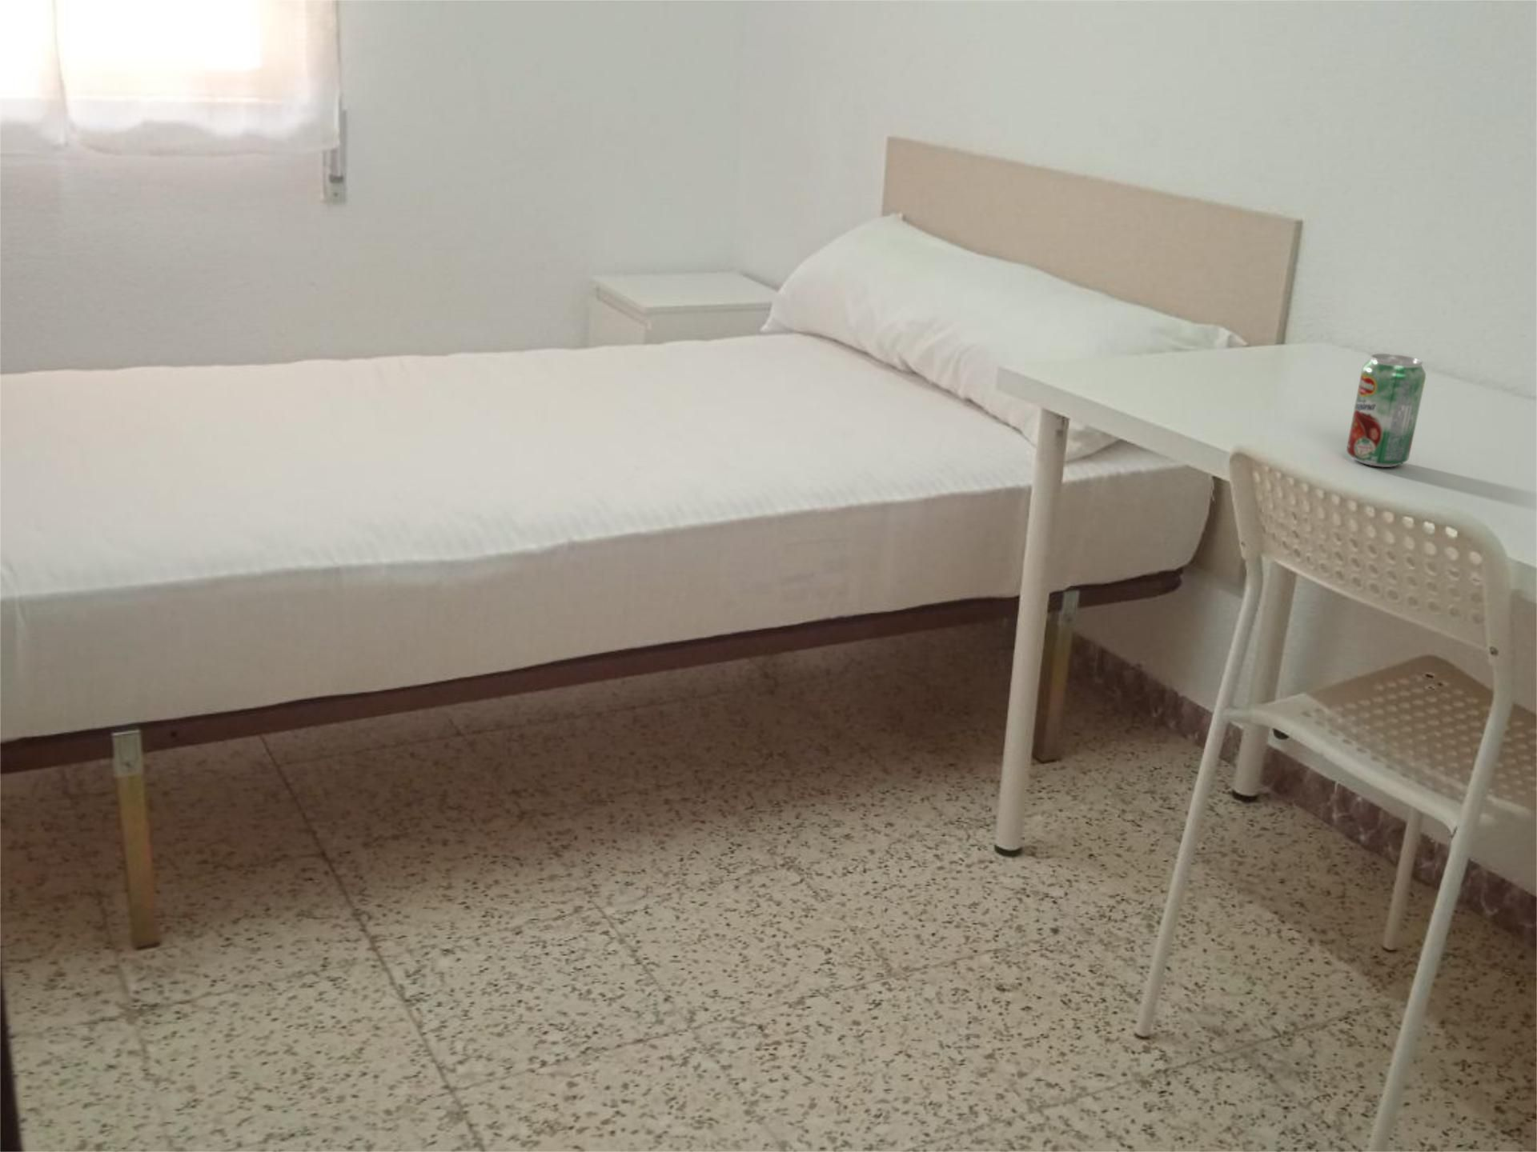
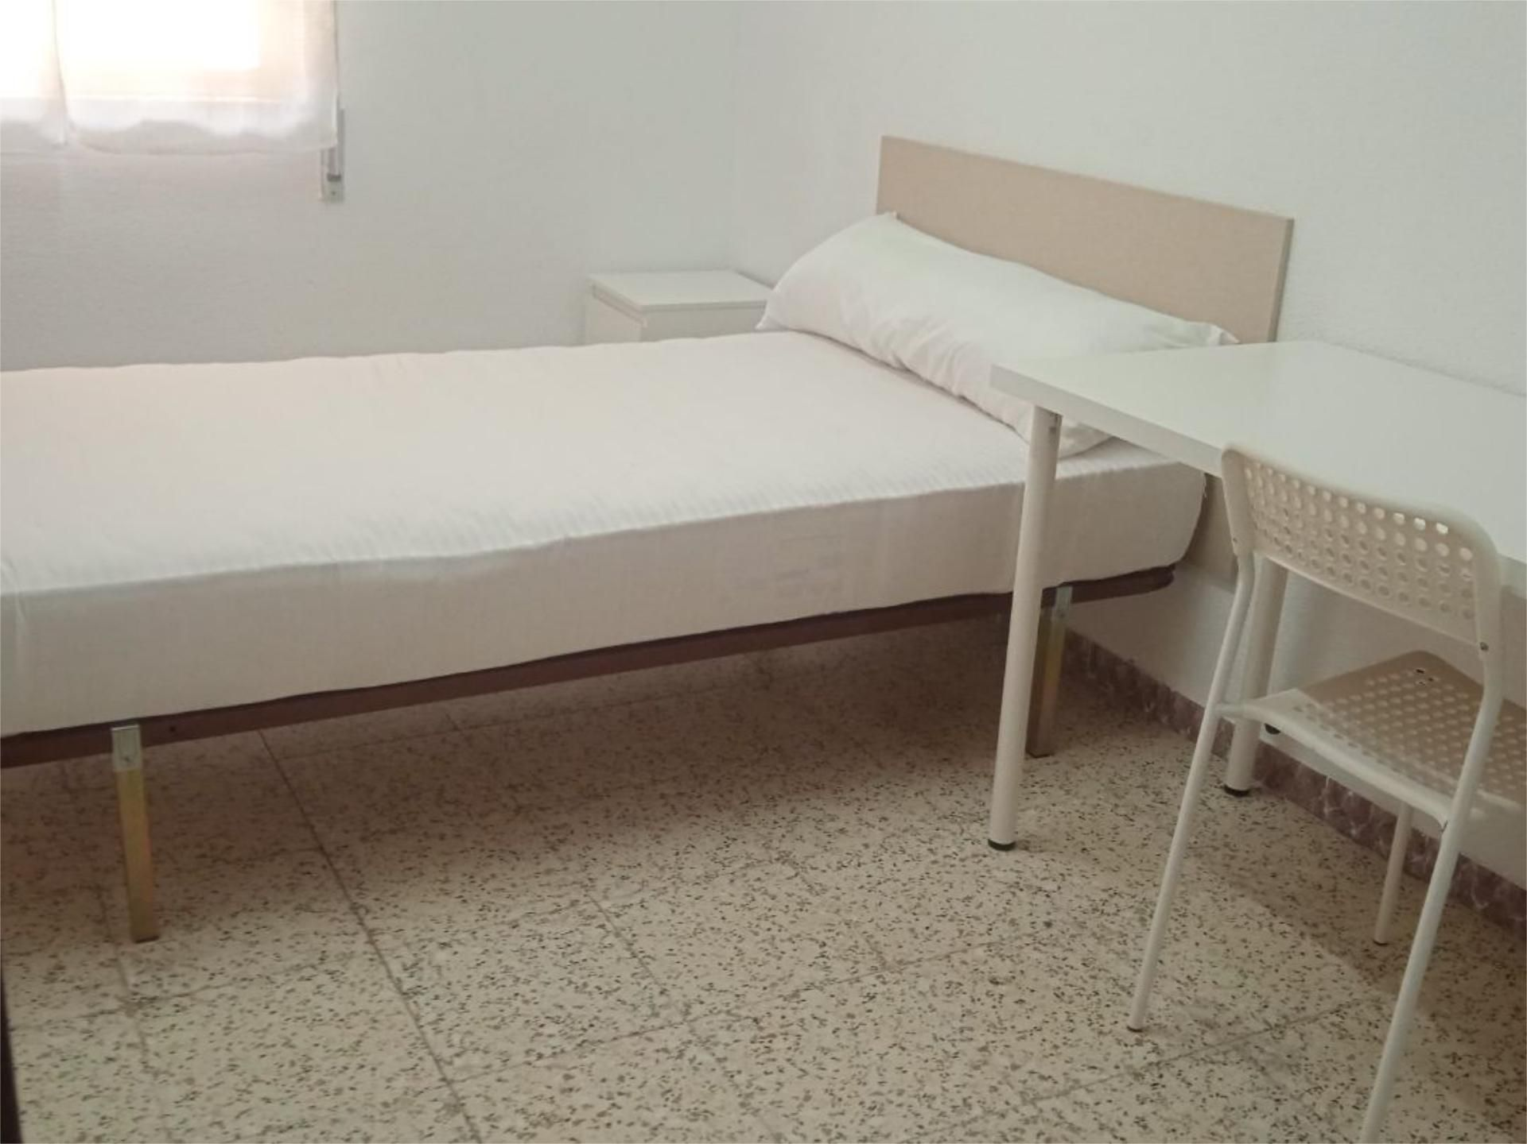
- beverage can [1346,353,1427,468]
